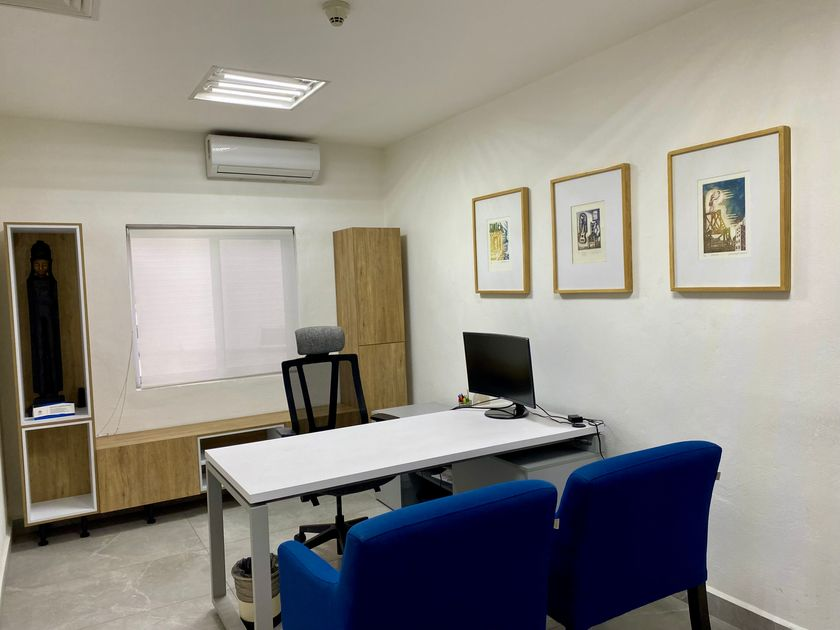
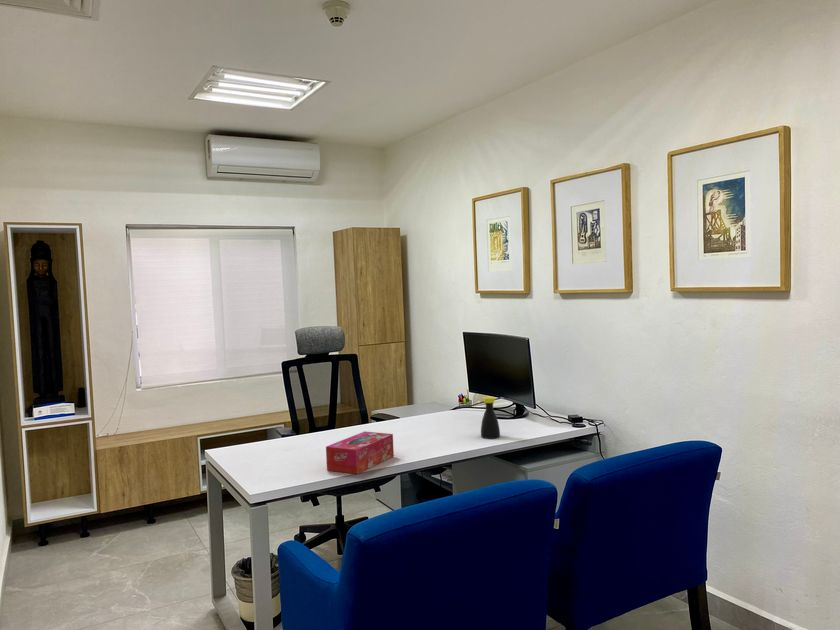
+ bottle [480,396,501,440]
+ tissue box [325,431,395,475]
